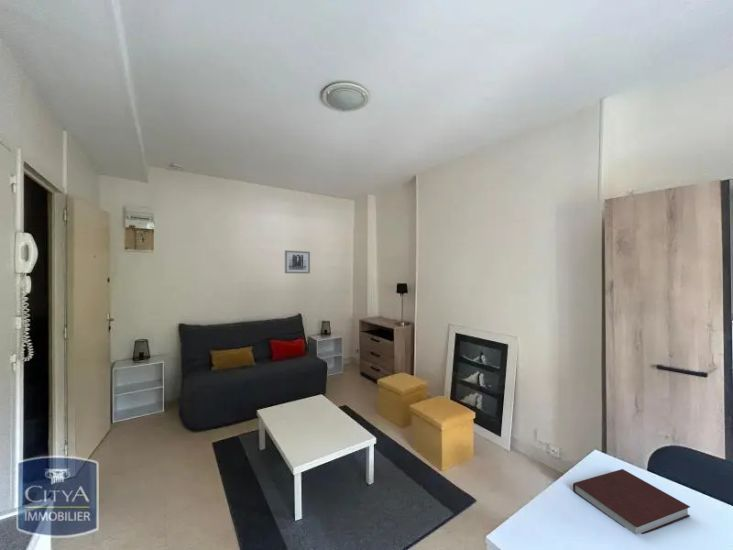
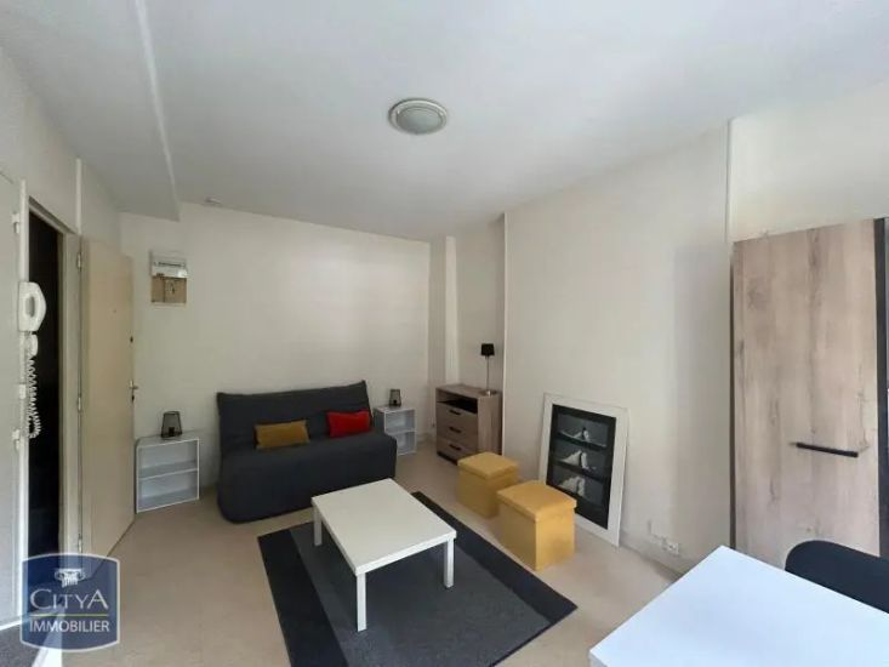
- notebook [572,468,691,536]
- wall art [284,249,311,274]
